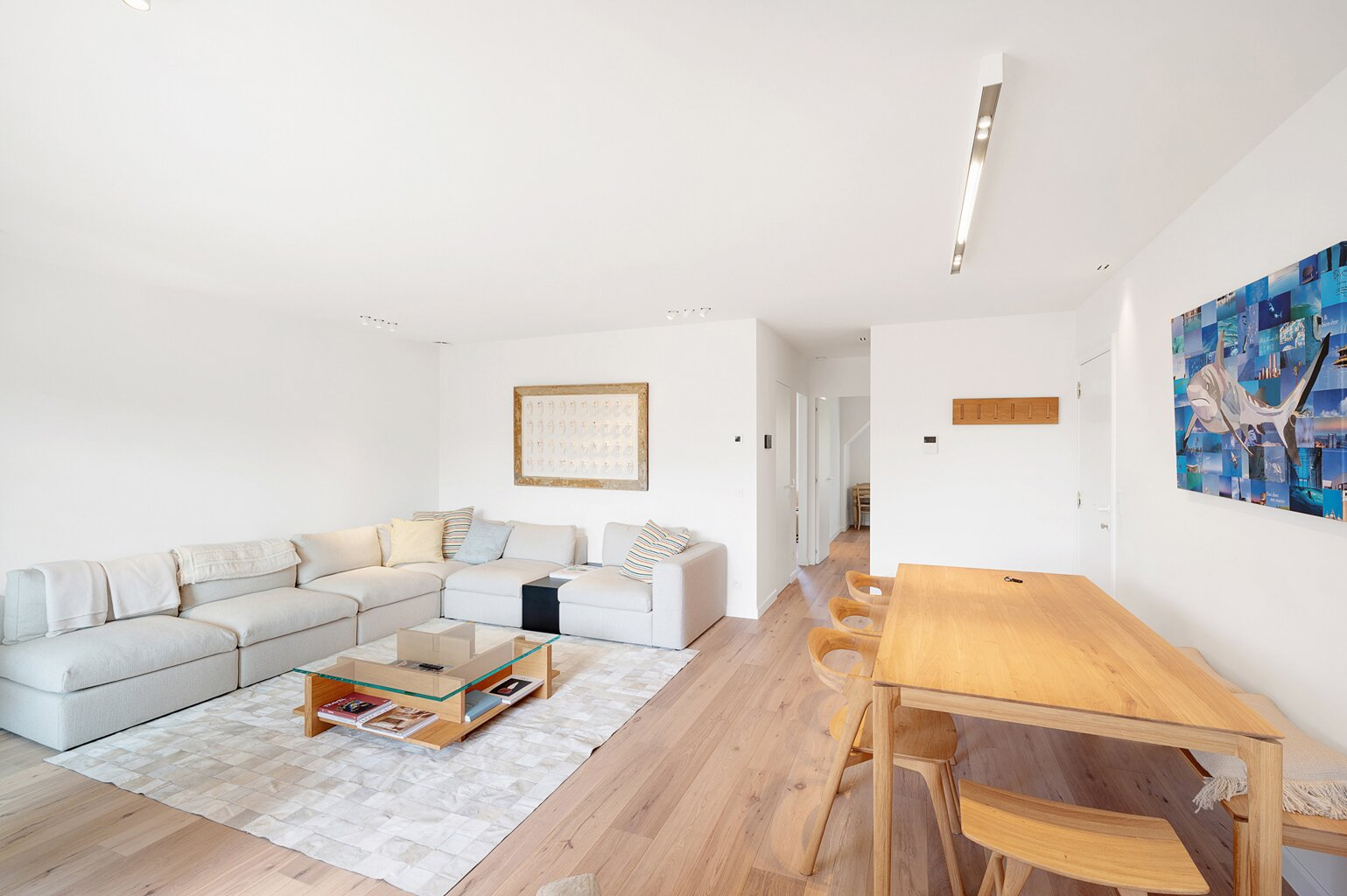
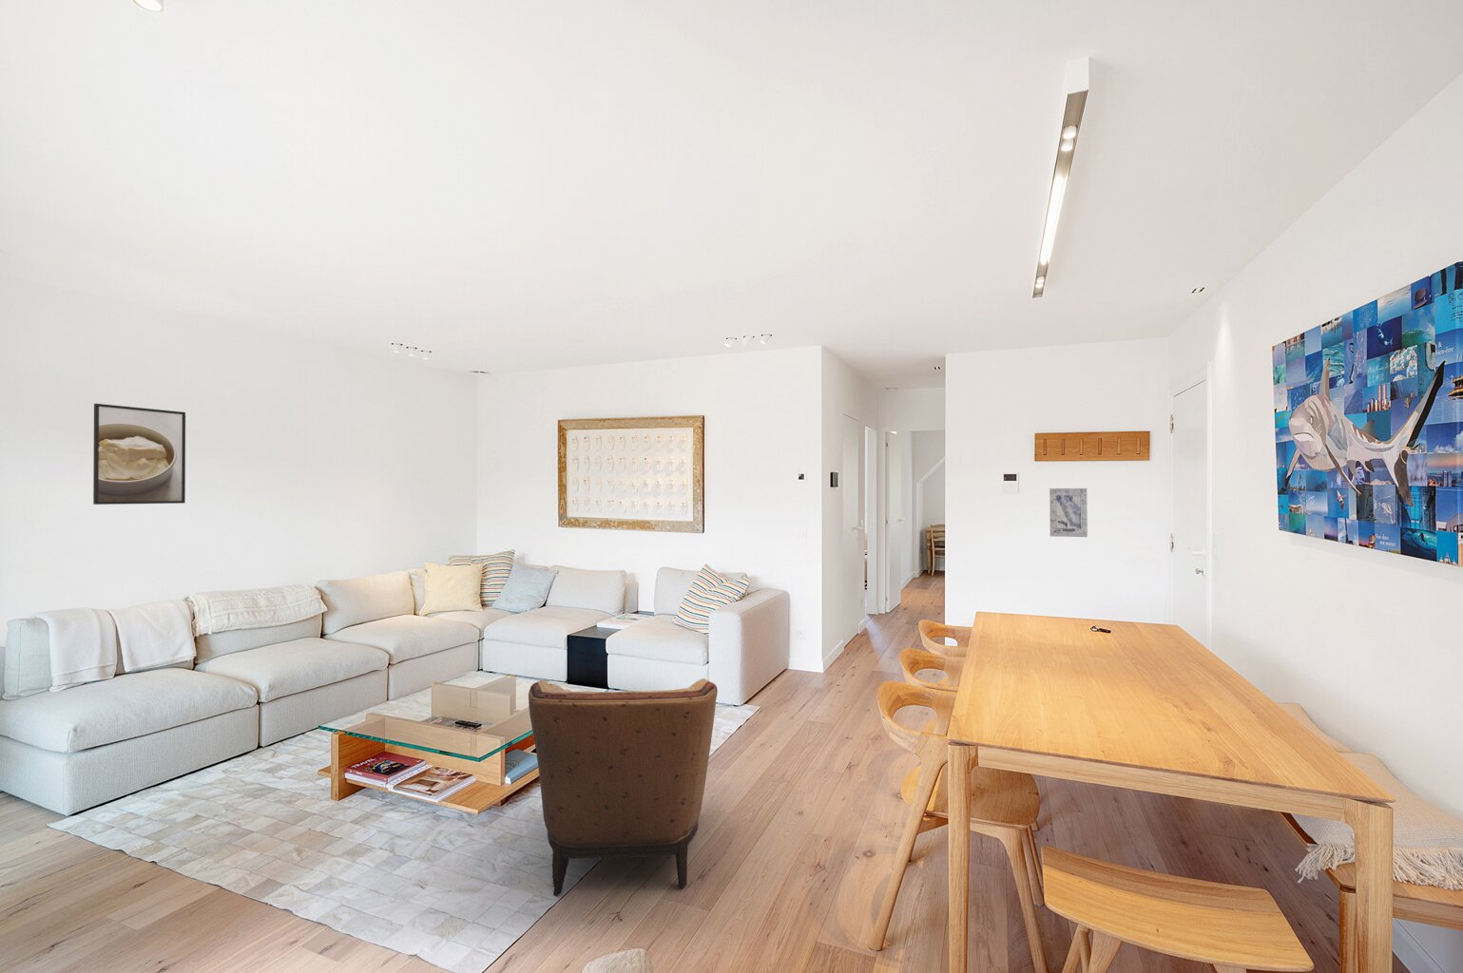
+ armchair [528,678,719,896]
+ wall art [1048,488,1088,538]
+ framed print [92,403,187,505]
